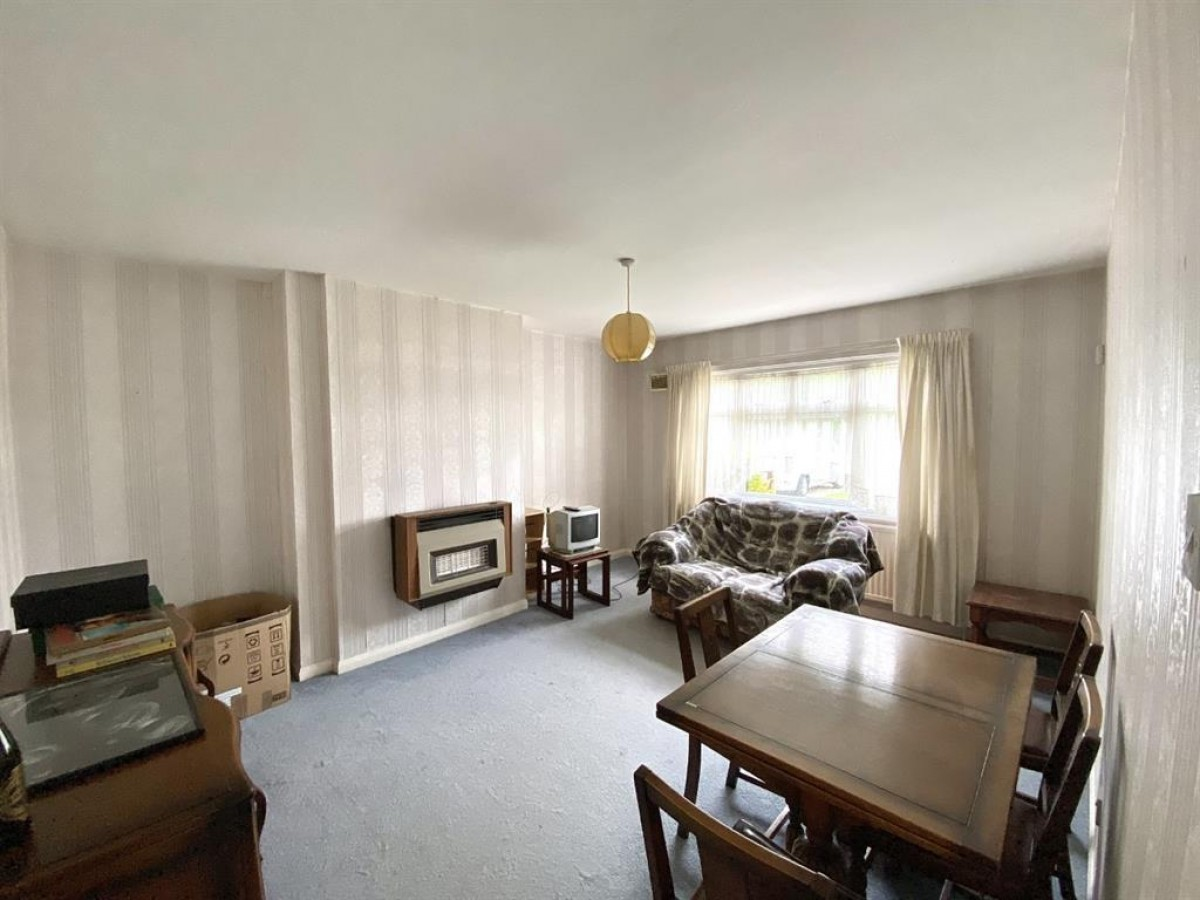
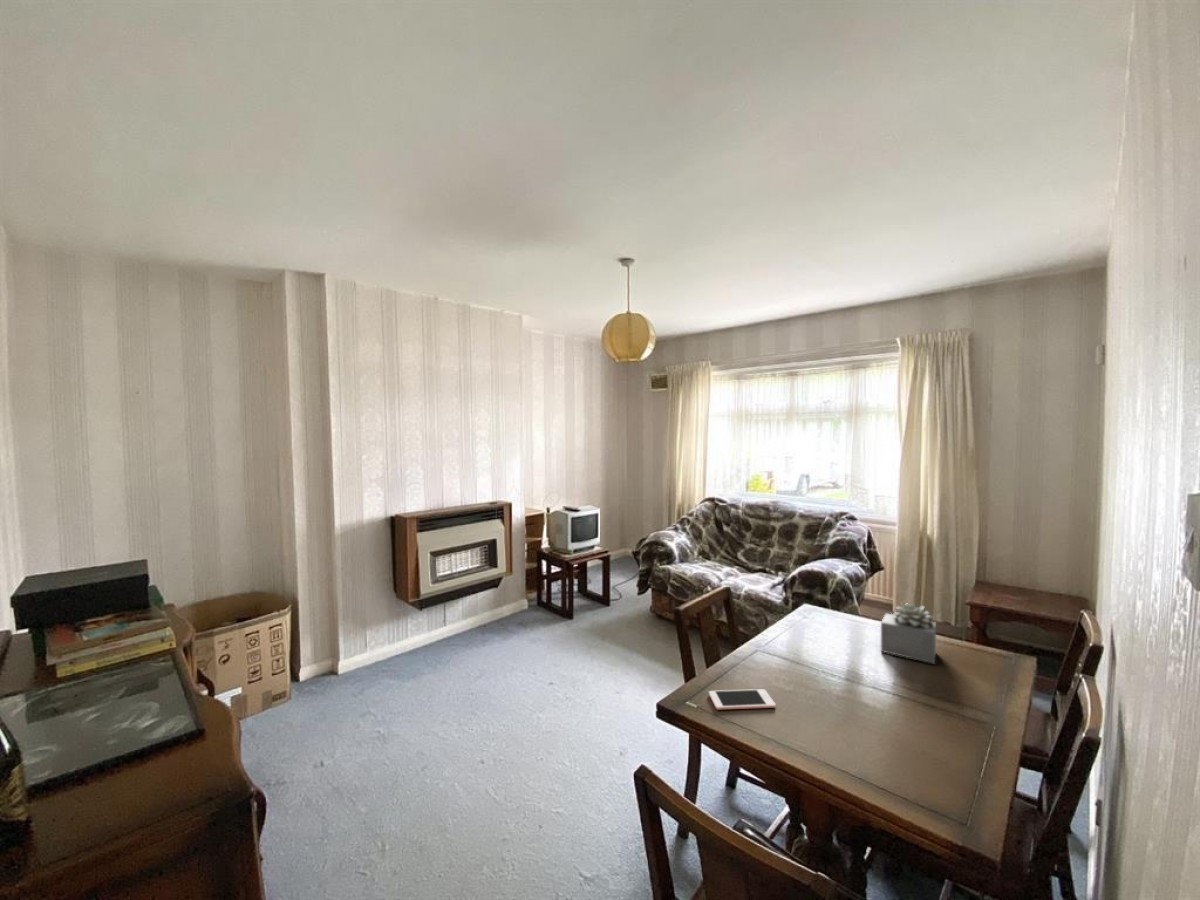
+ cell phone [708,688,777,711]
+ succulent plant [880,602,937,665]
